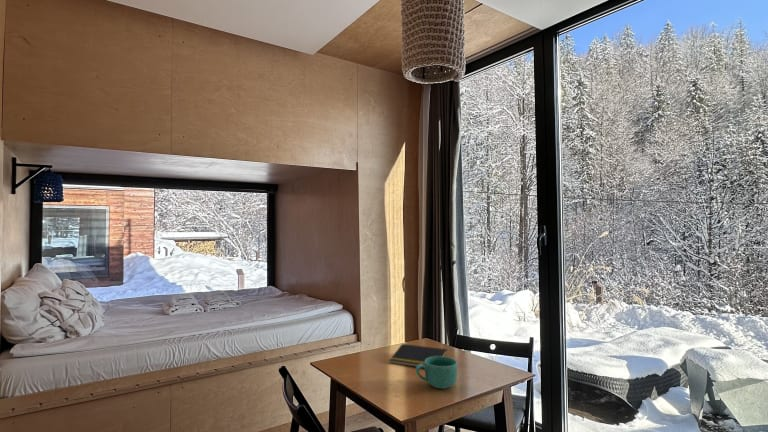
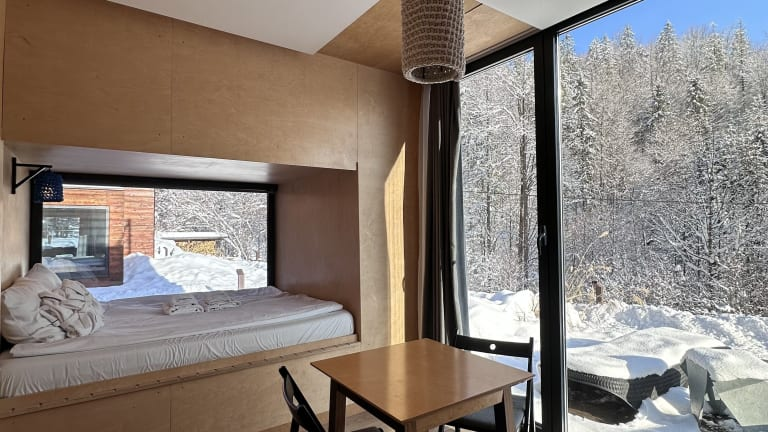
- mug [415,356,458,390]
- notepad [388,343,448,369]
